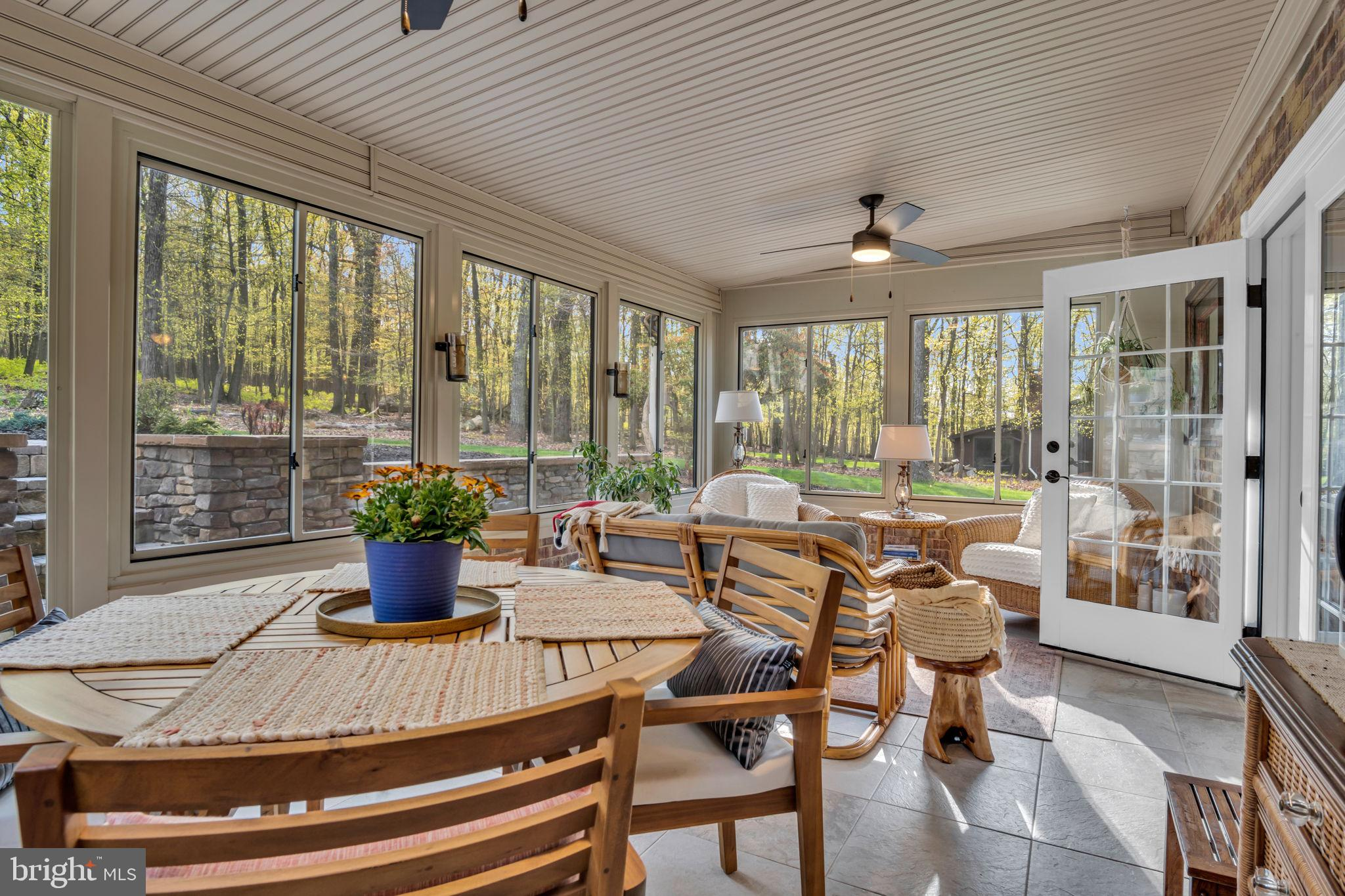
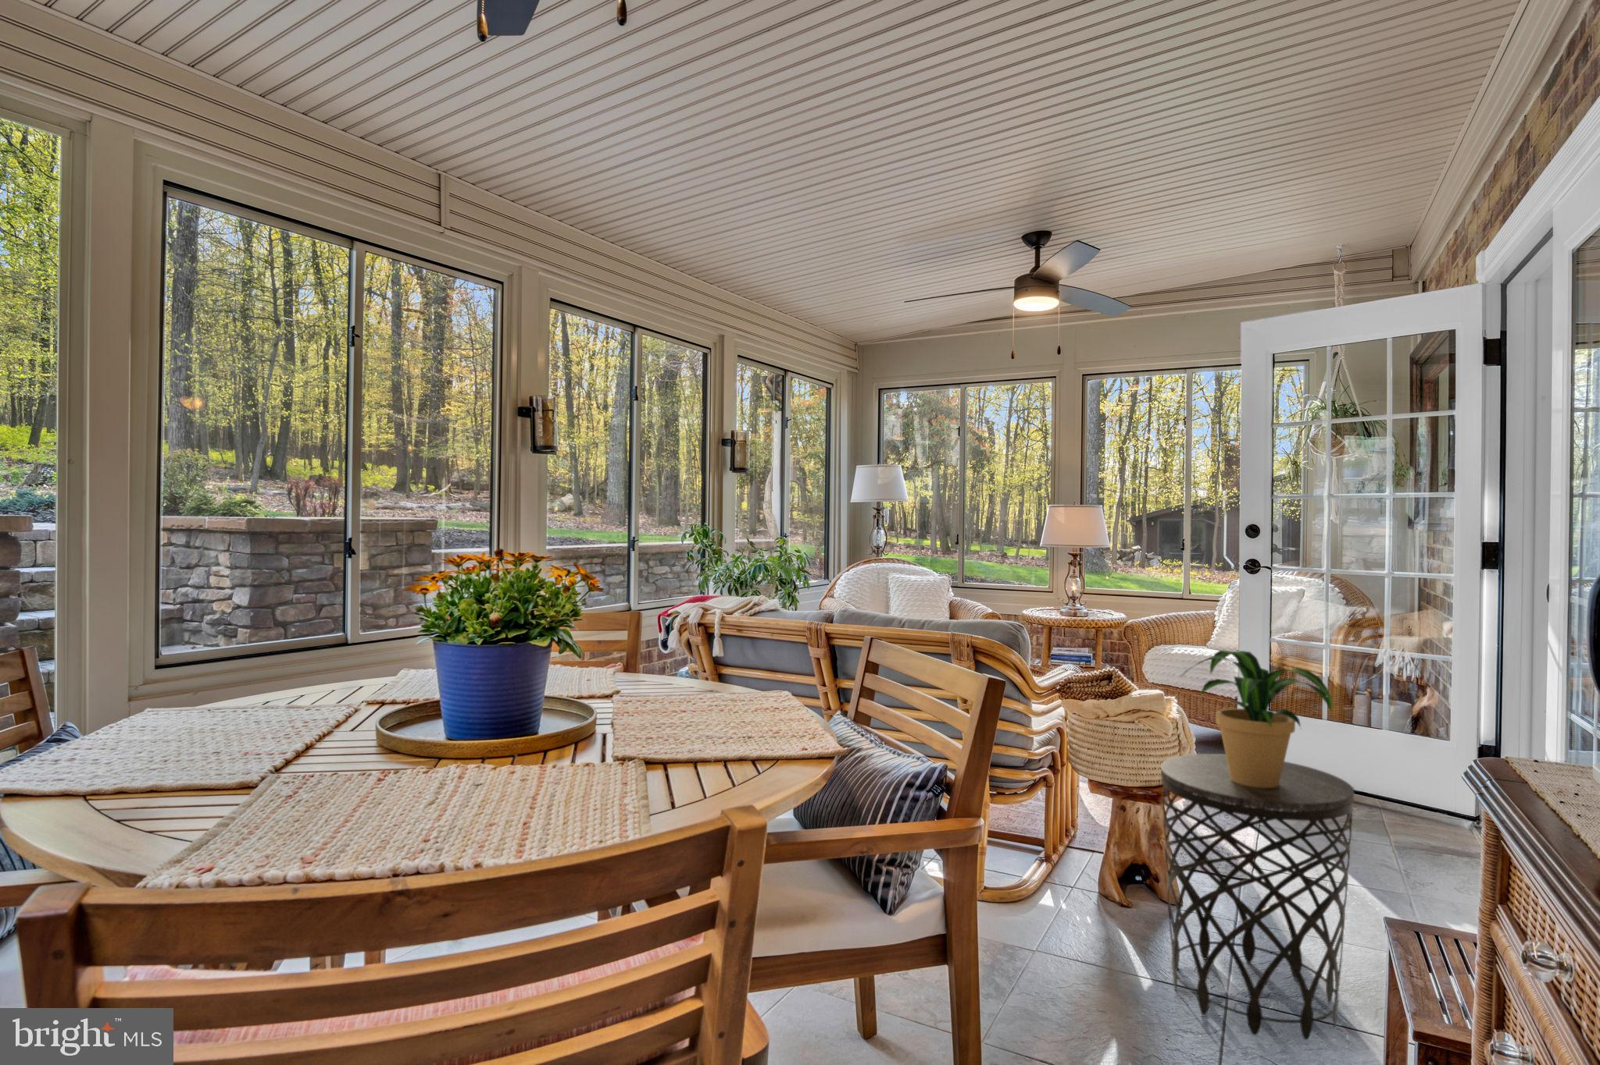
+ potted plant [1180,649,1332,788]
+ side table [1160,752,1355,1041]
